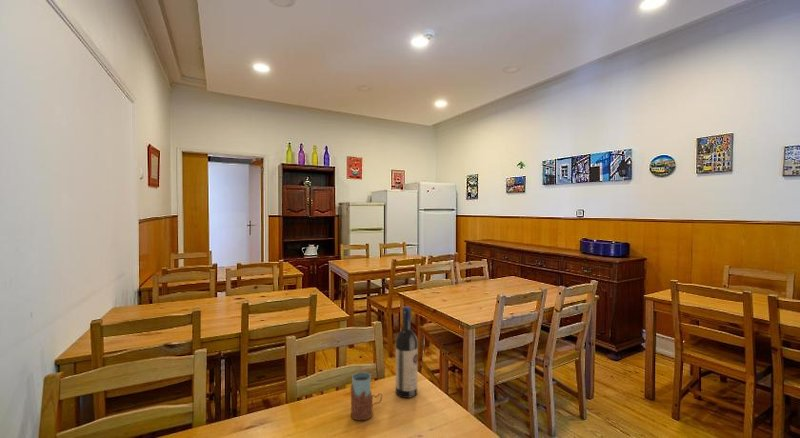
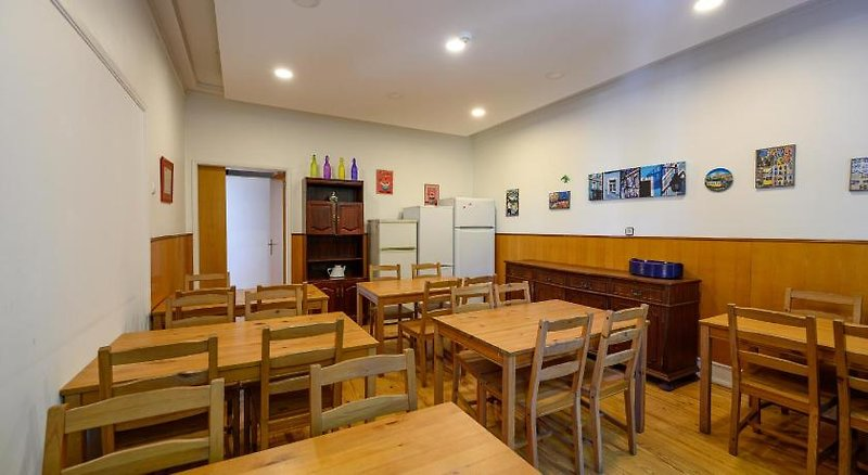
- drinking glass [350,371,383,421]
- wine bottle [395,305,418,399]
